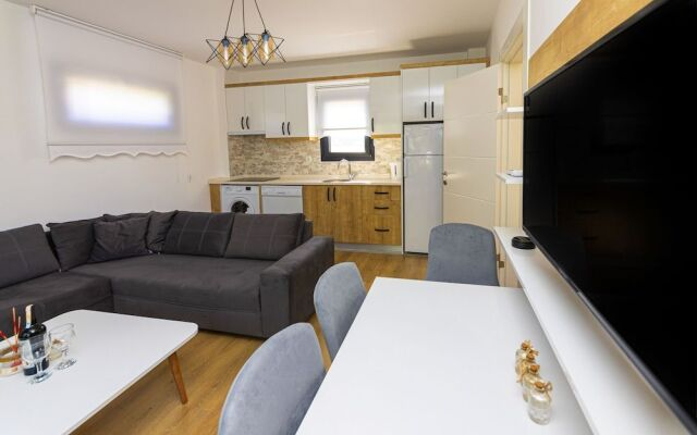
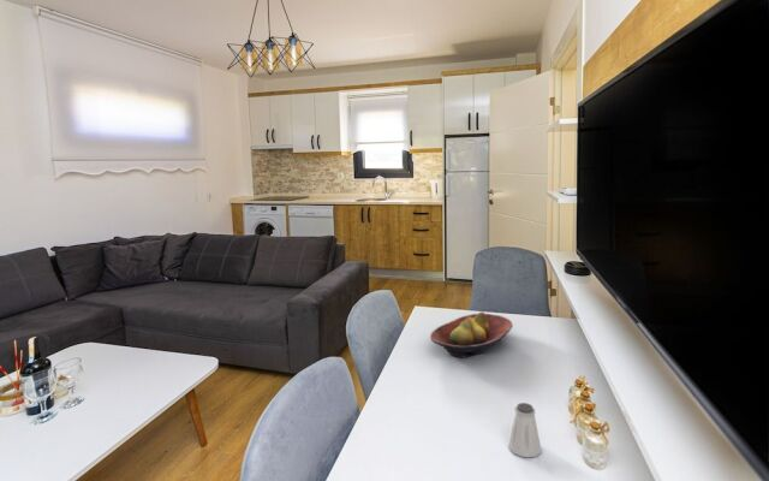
+ fruit bowl [429,310,514,358]
+ saltshaker [507,402,542,458]
